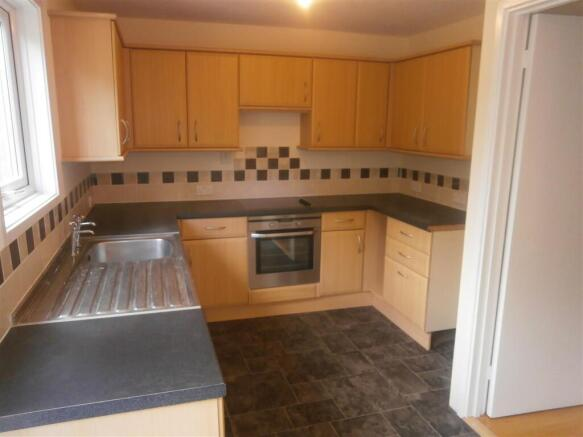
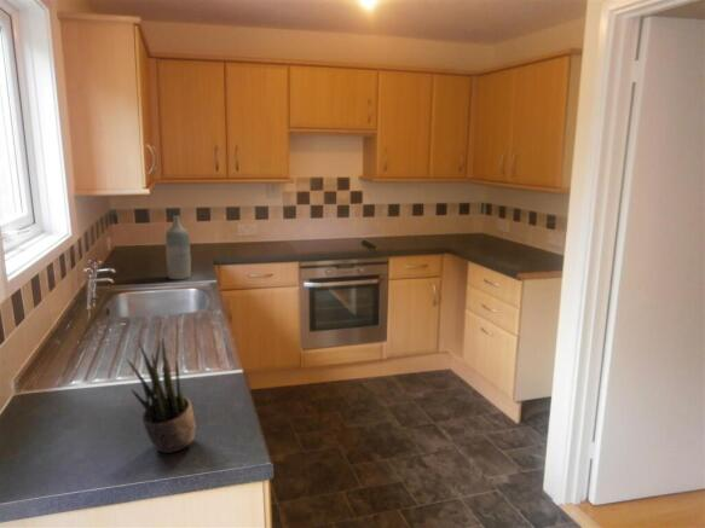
+ bottle [164,215,192,280]
+ potted plant [126,336,196,454]
